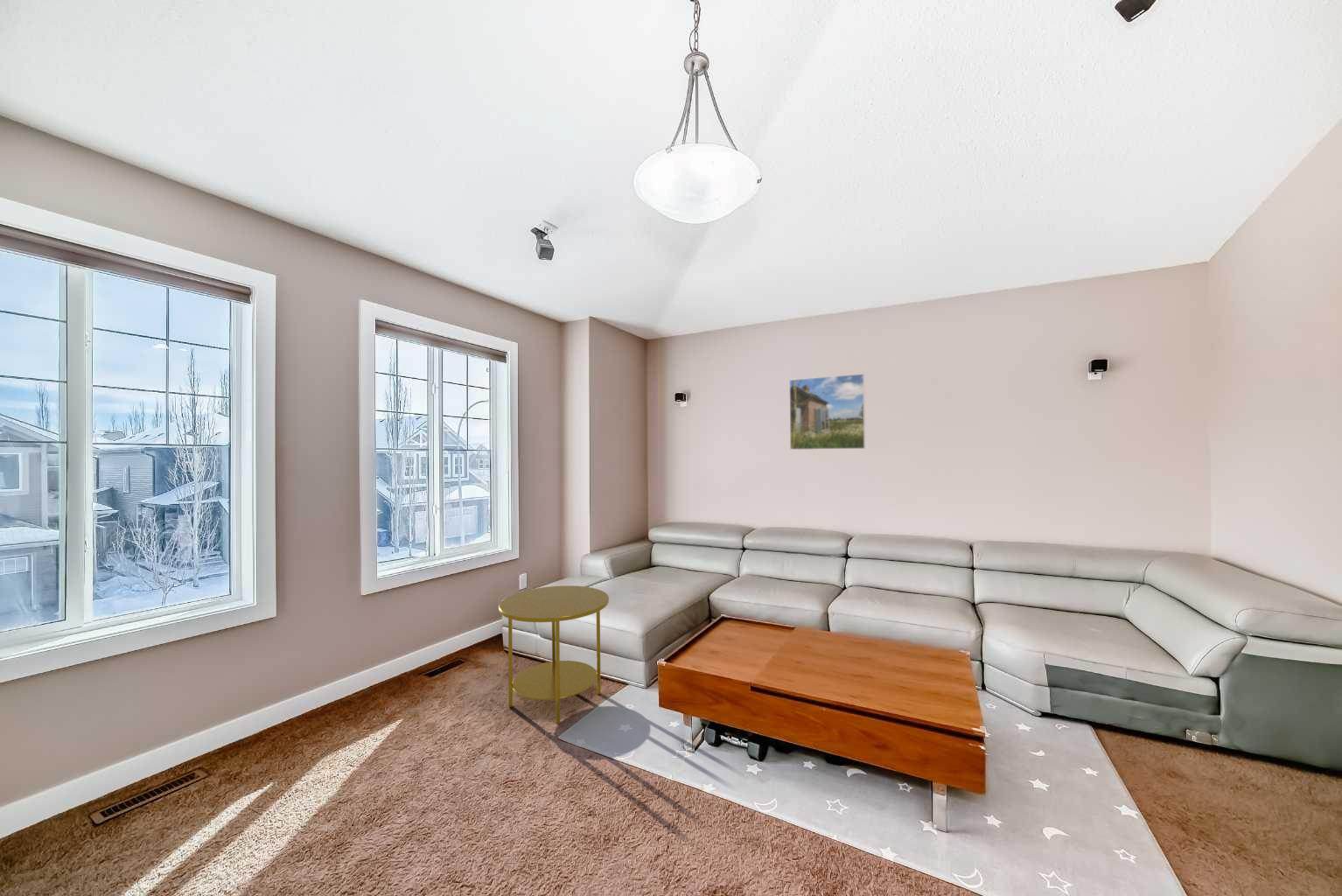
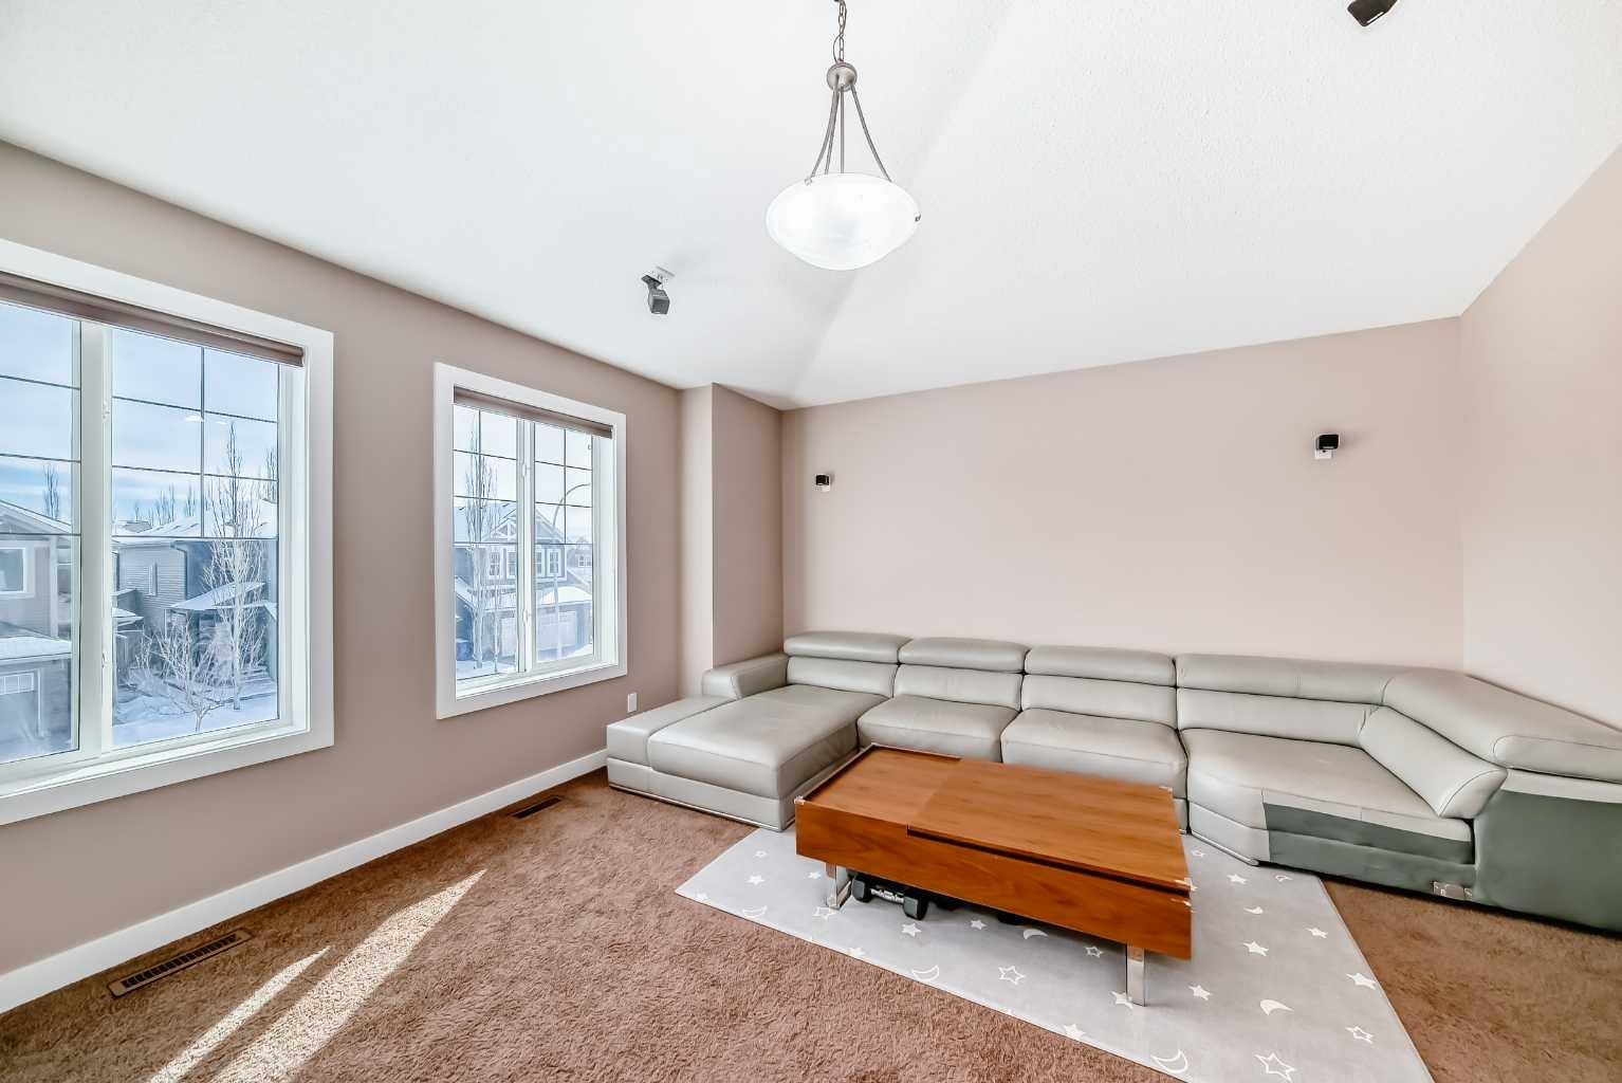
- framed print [788,373,866,451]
- side table [498,584,610,725]
